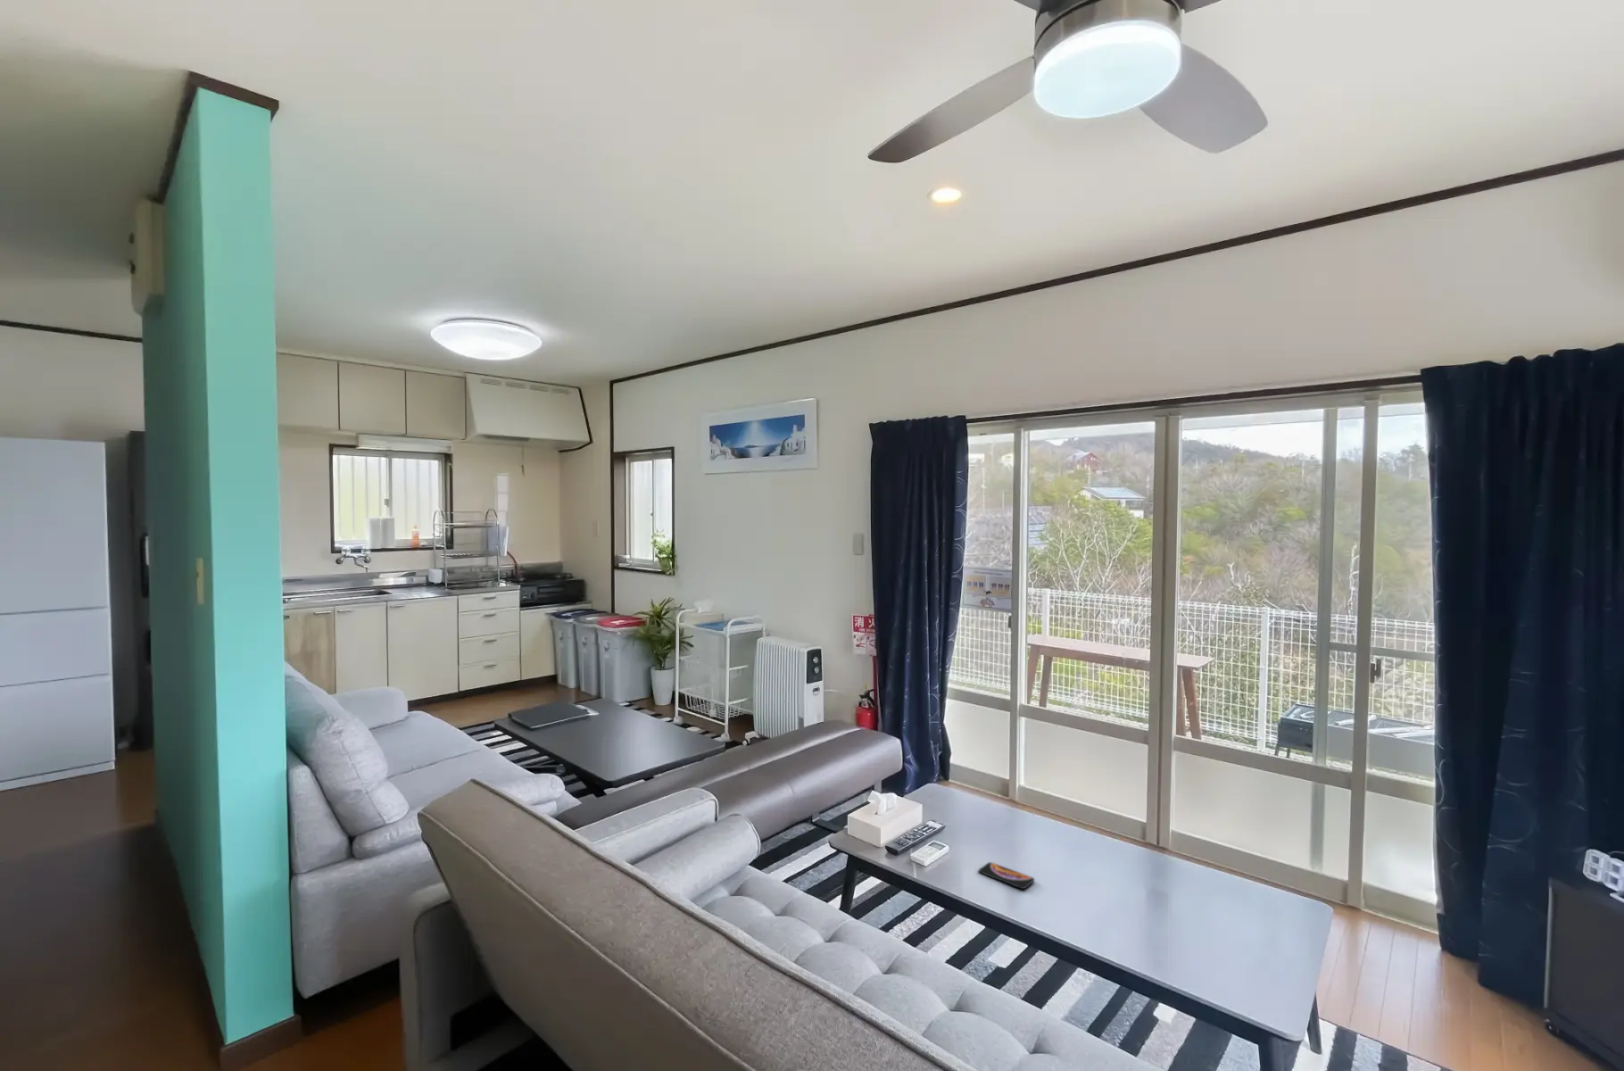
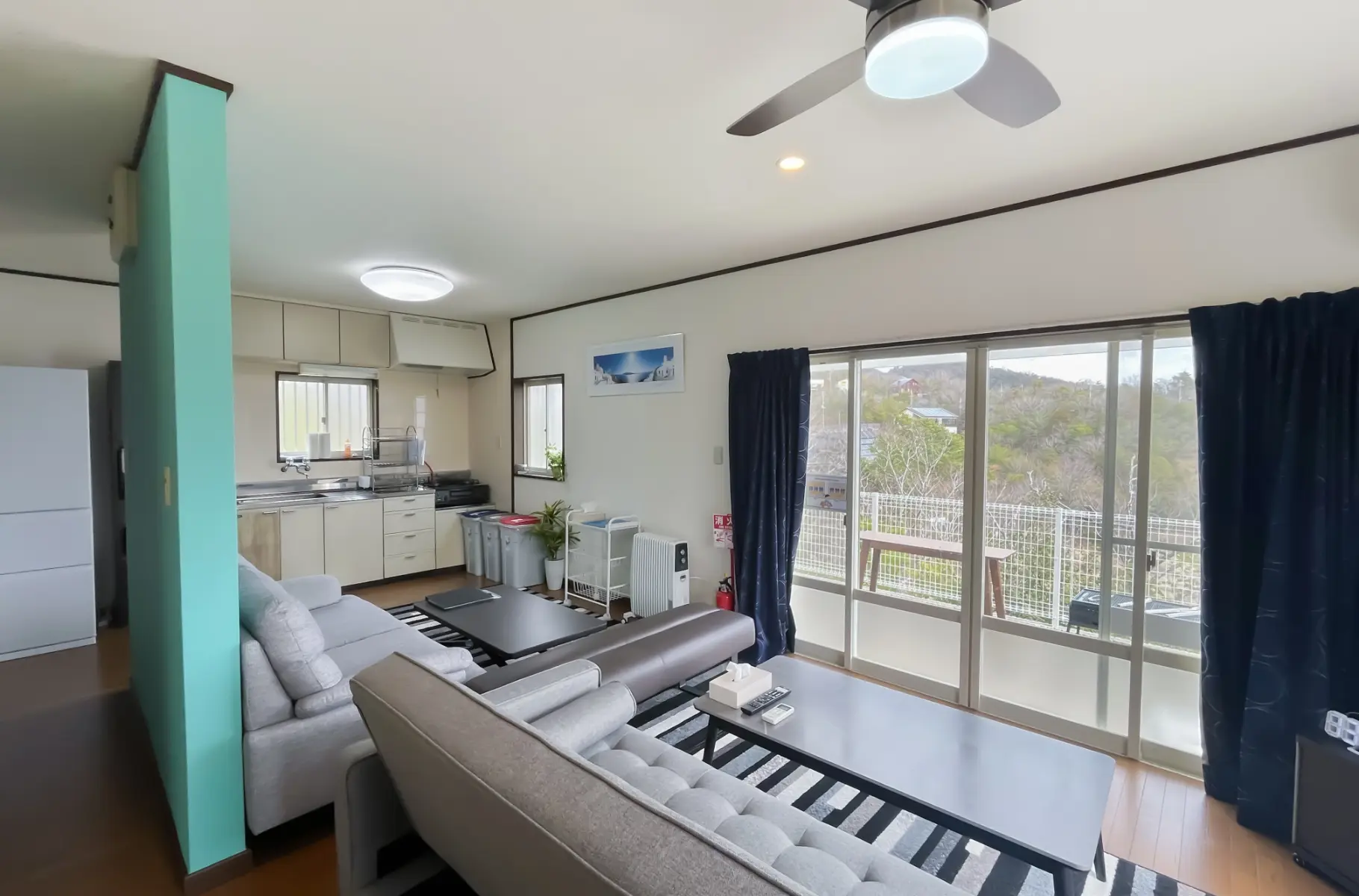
- smartphone [978,862,1035,889]
